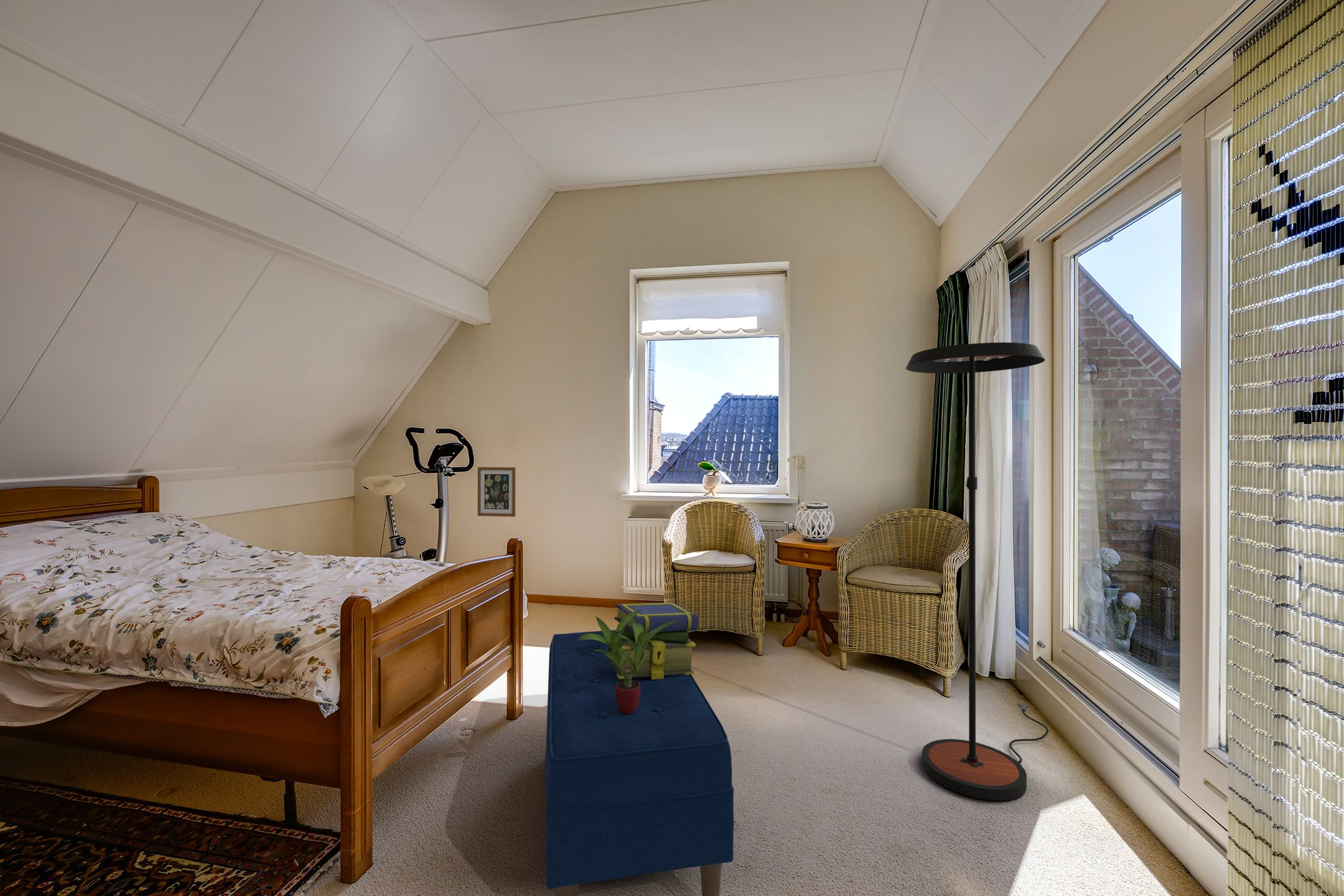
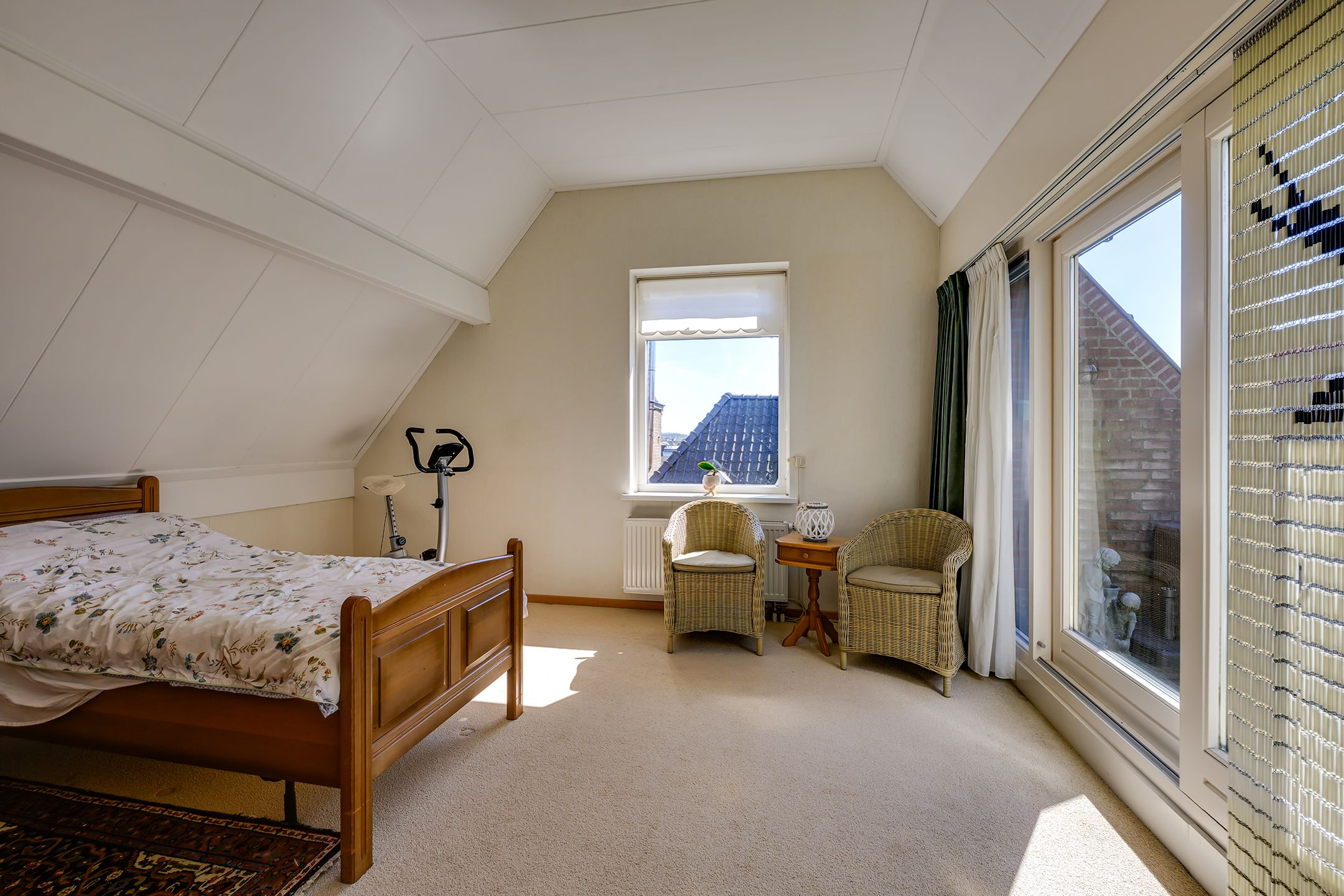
- floor lamp [905,342,1049,801]
- stack of books [608,602,699,679]
- bench [544,630,734,896]
- wall art [477,467,516,517]
- potted plant [577,609,678,714]
